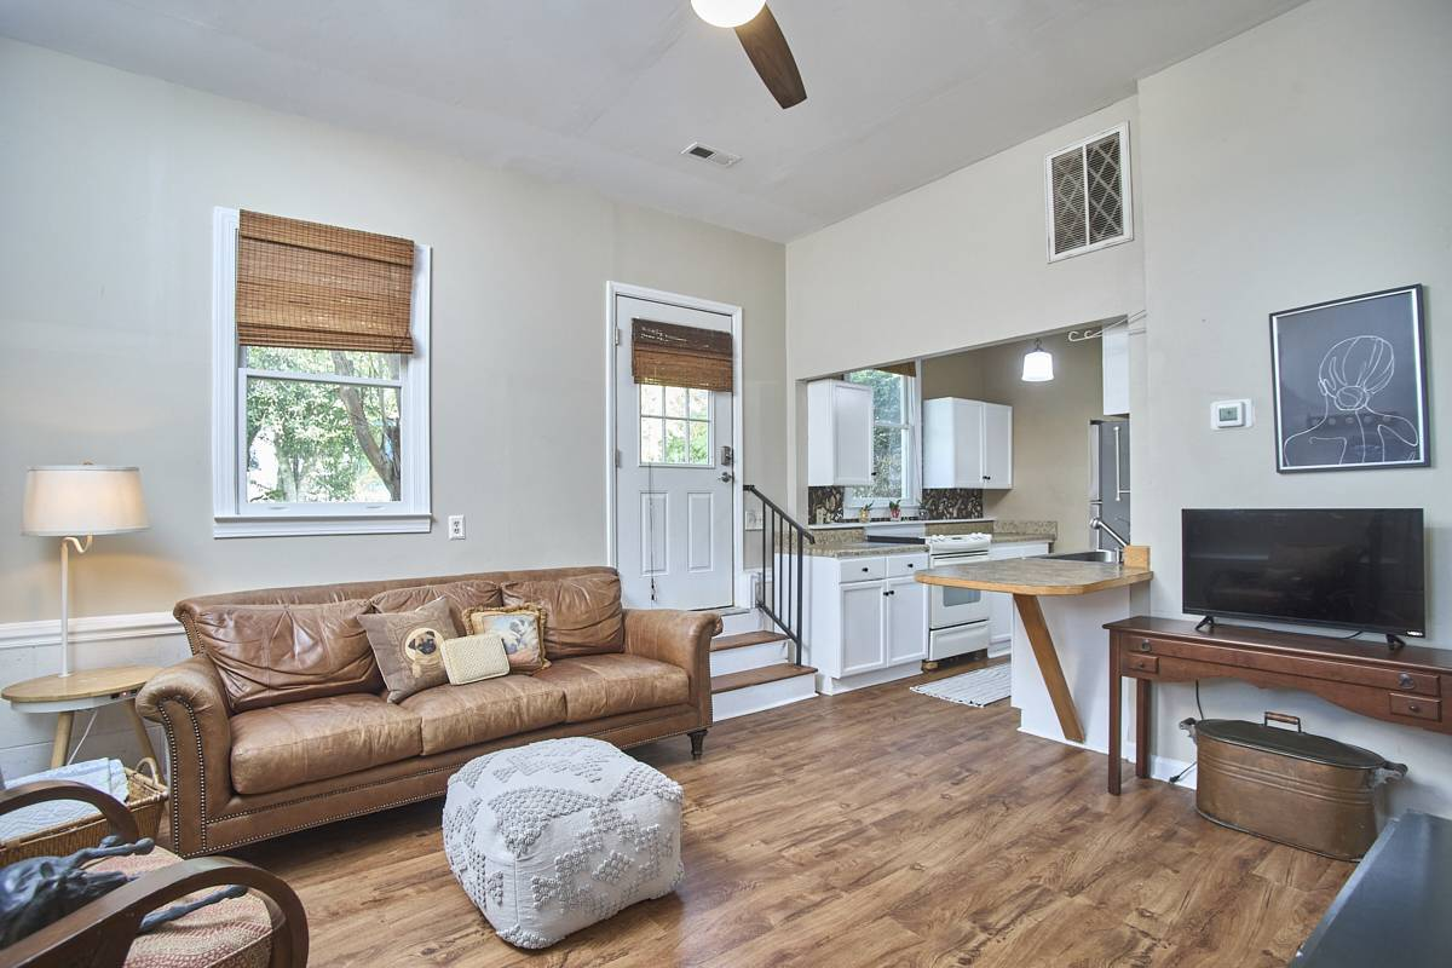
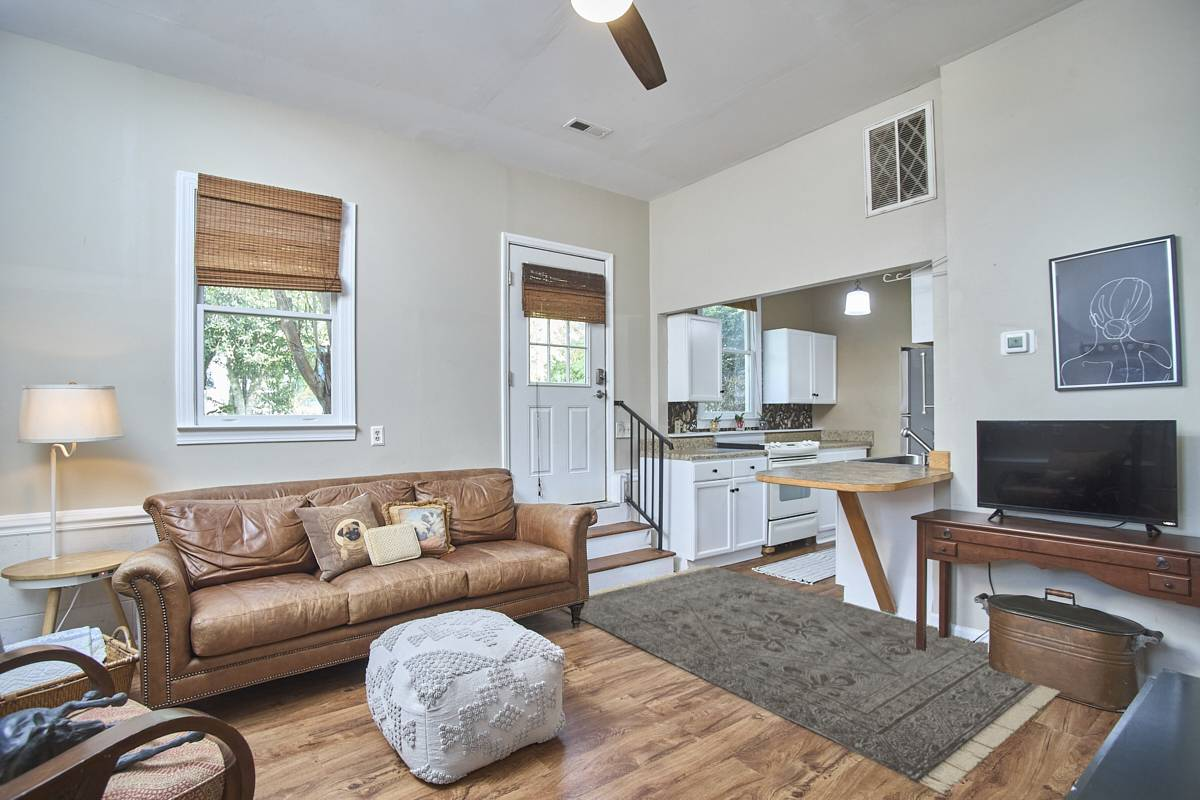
+ rug [560,564,1062,795]
